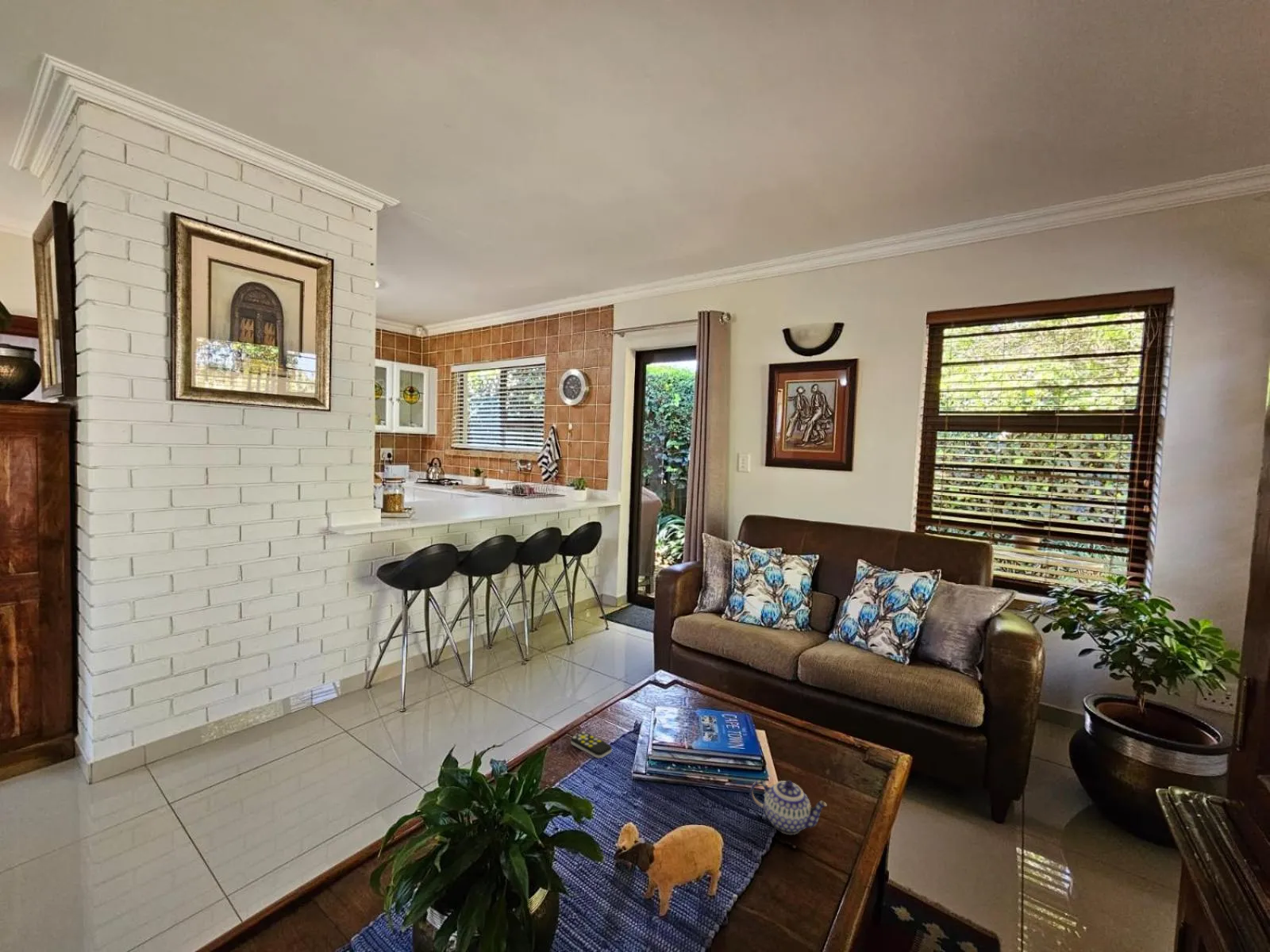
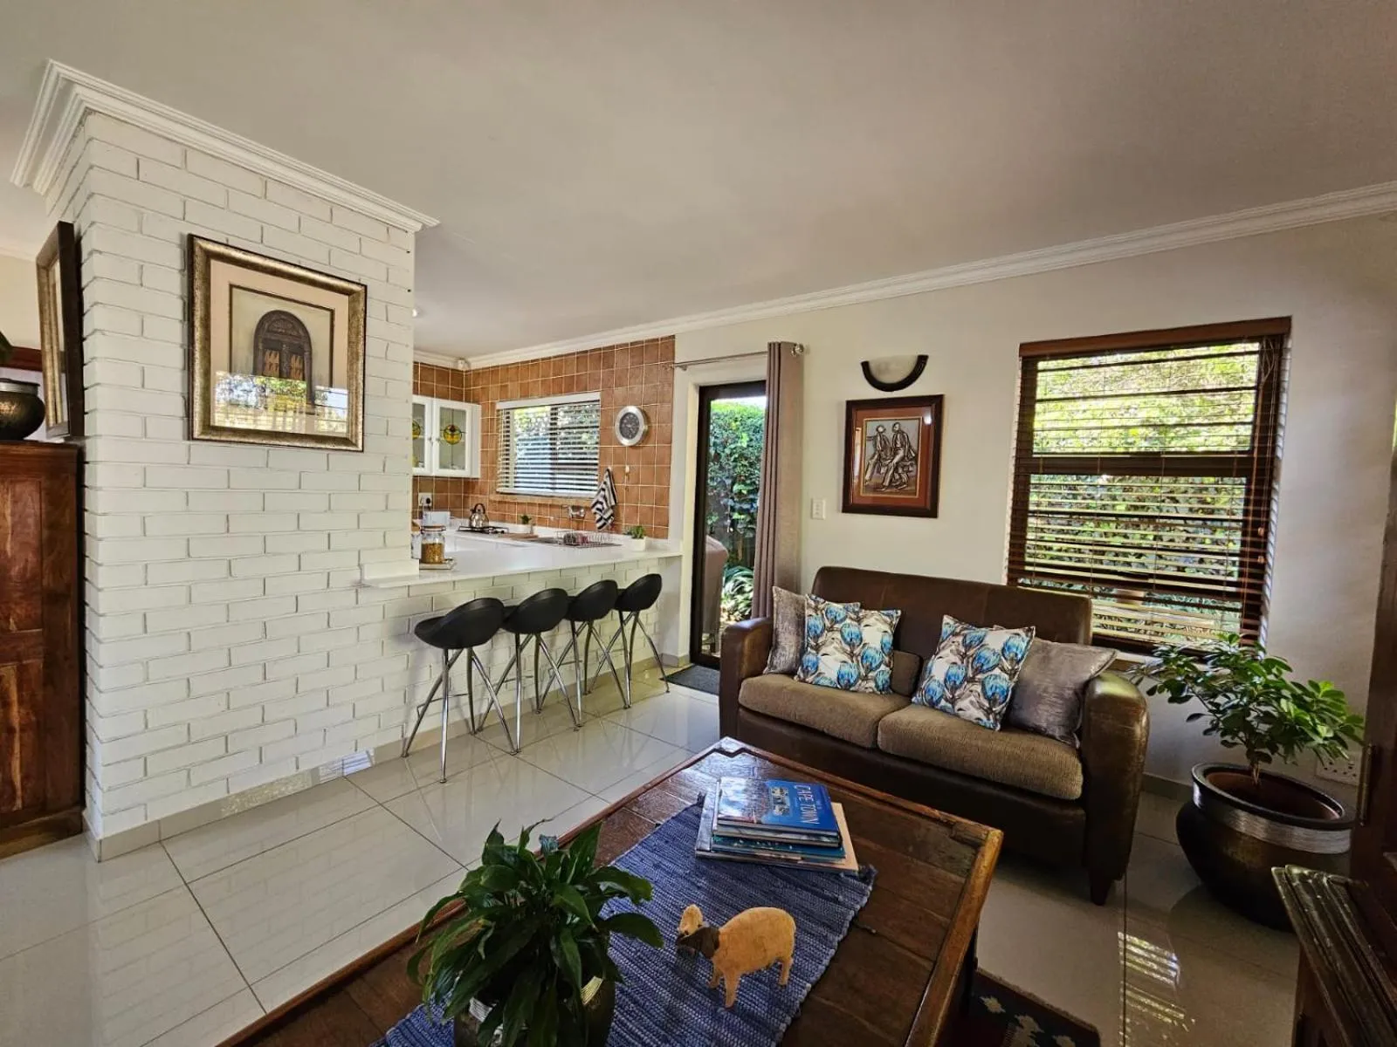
- remote control [570,731,613,759]
- teapot [749,780,828,835]
